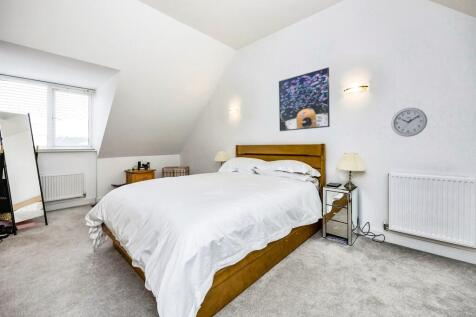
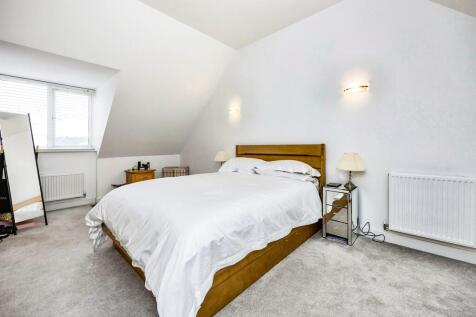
- wall clock [390,107,428,138]
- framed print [278,66,331,132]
